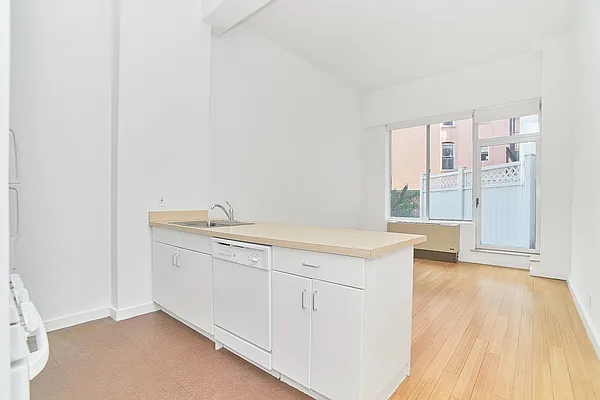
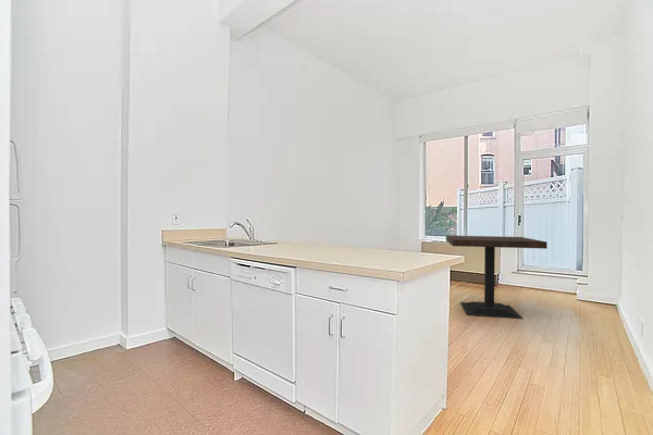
+ dining table [445,235,549,320]
